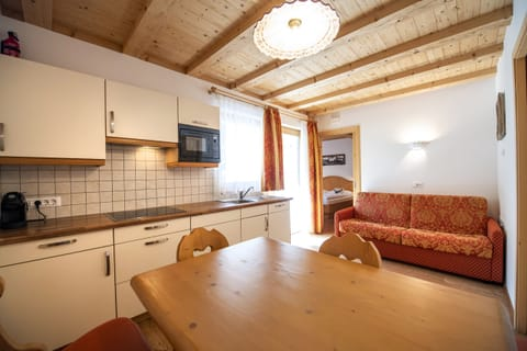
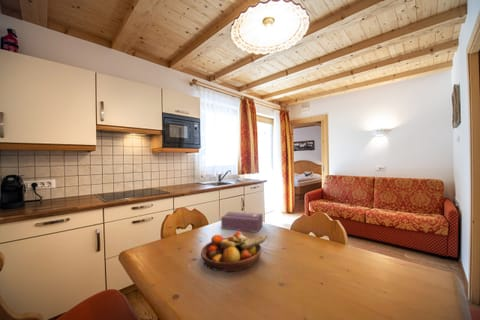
+ fruit bowl [200,231,268,273]
+ tissue box [220,210,264,233]
